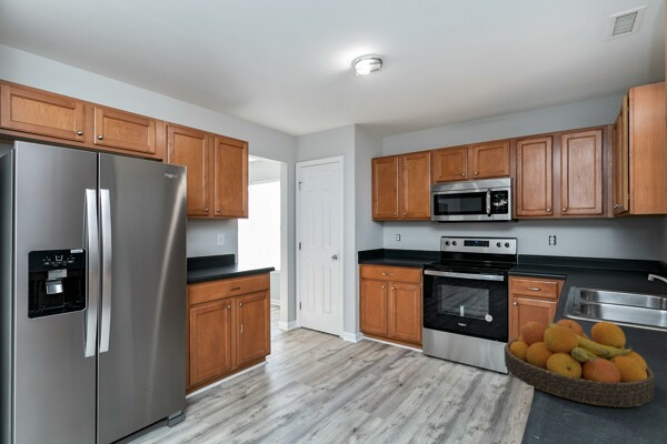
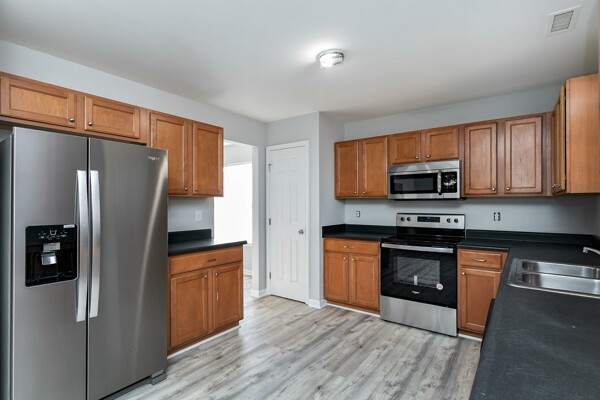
- fruit bowl [502,319,656,408]
